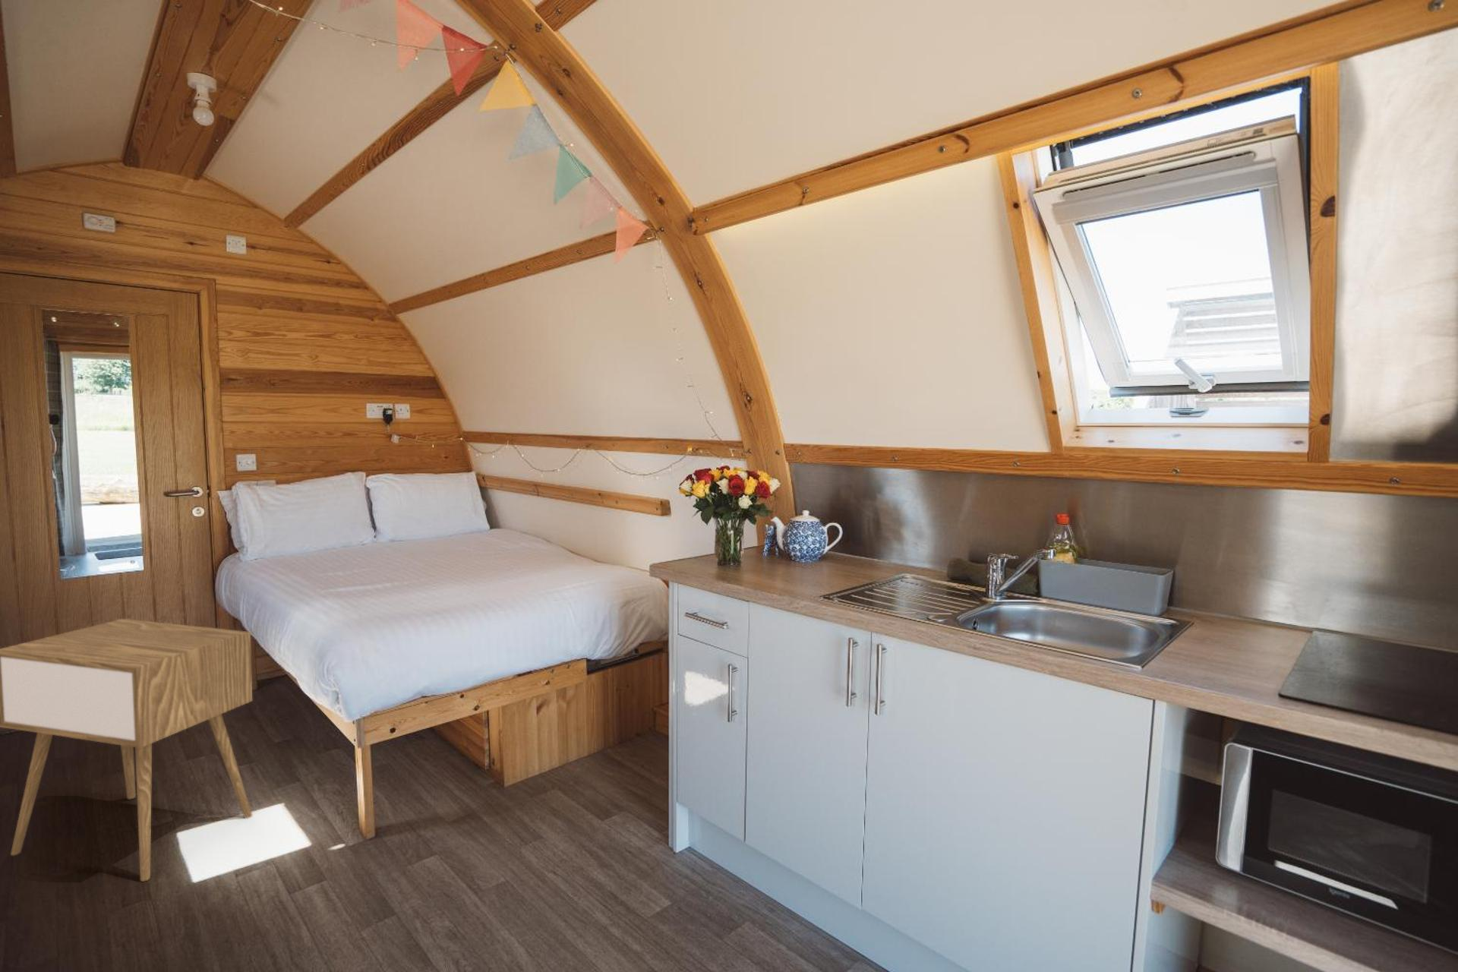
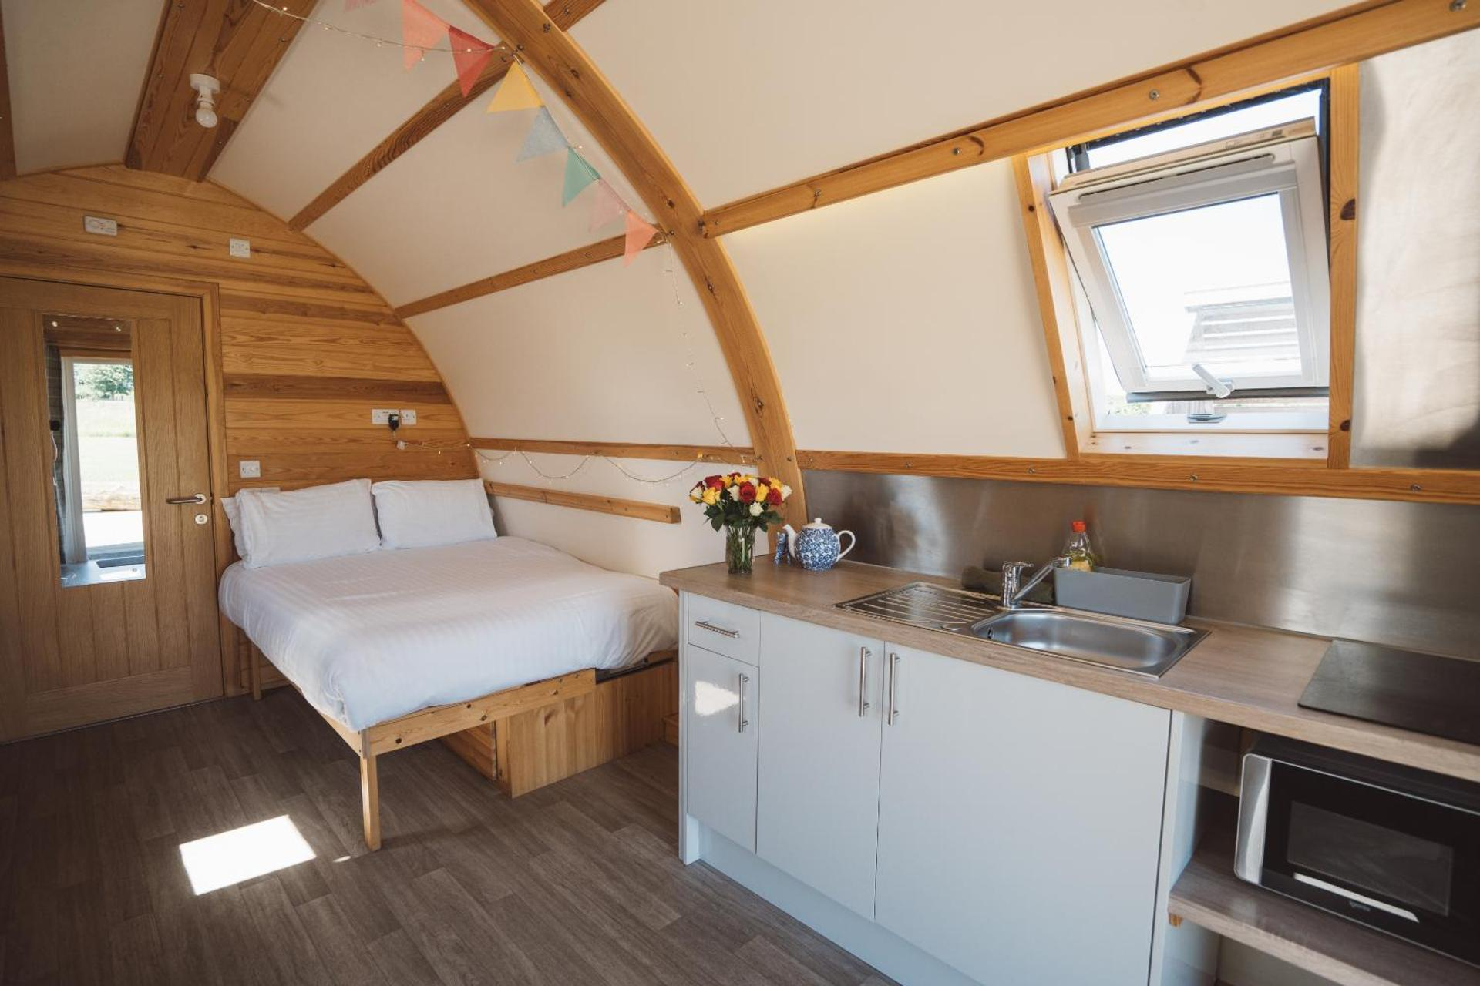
- nightstand [0,618,253,882]
